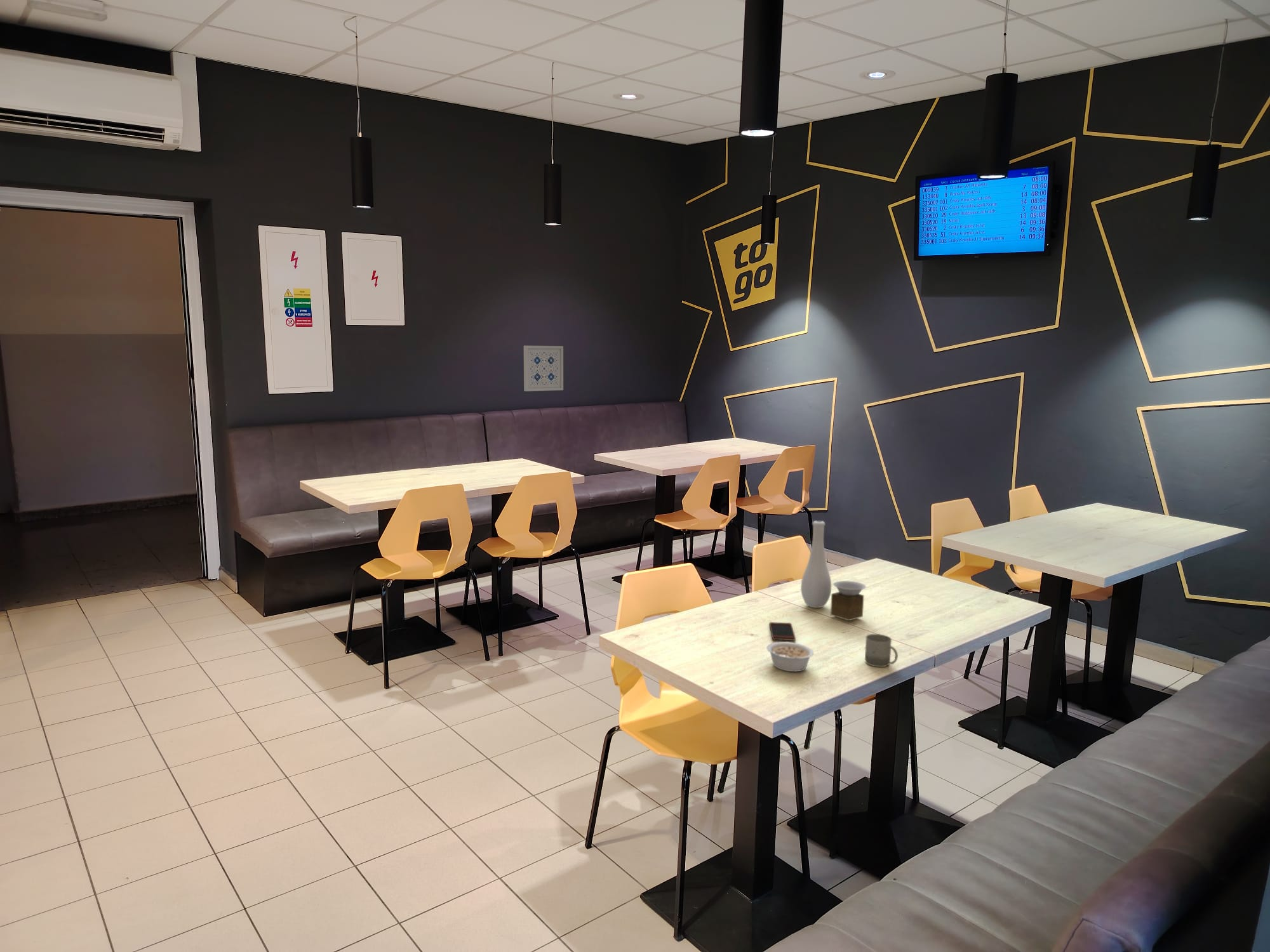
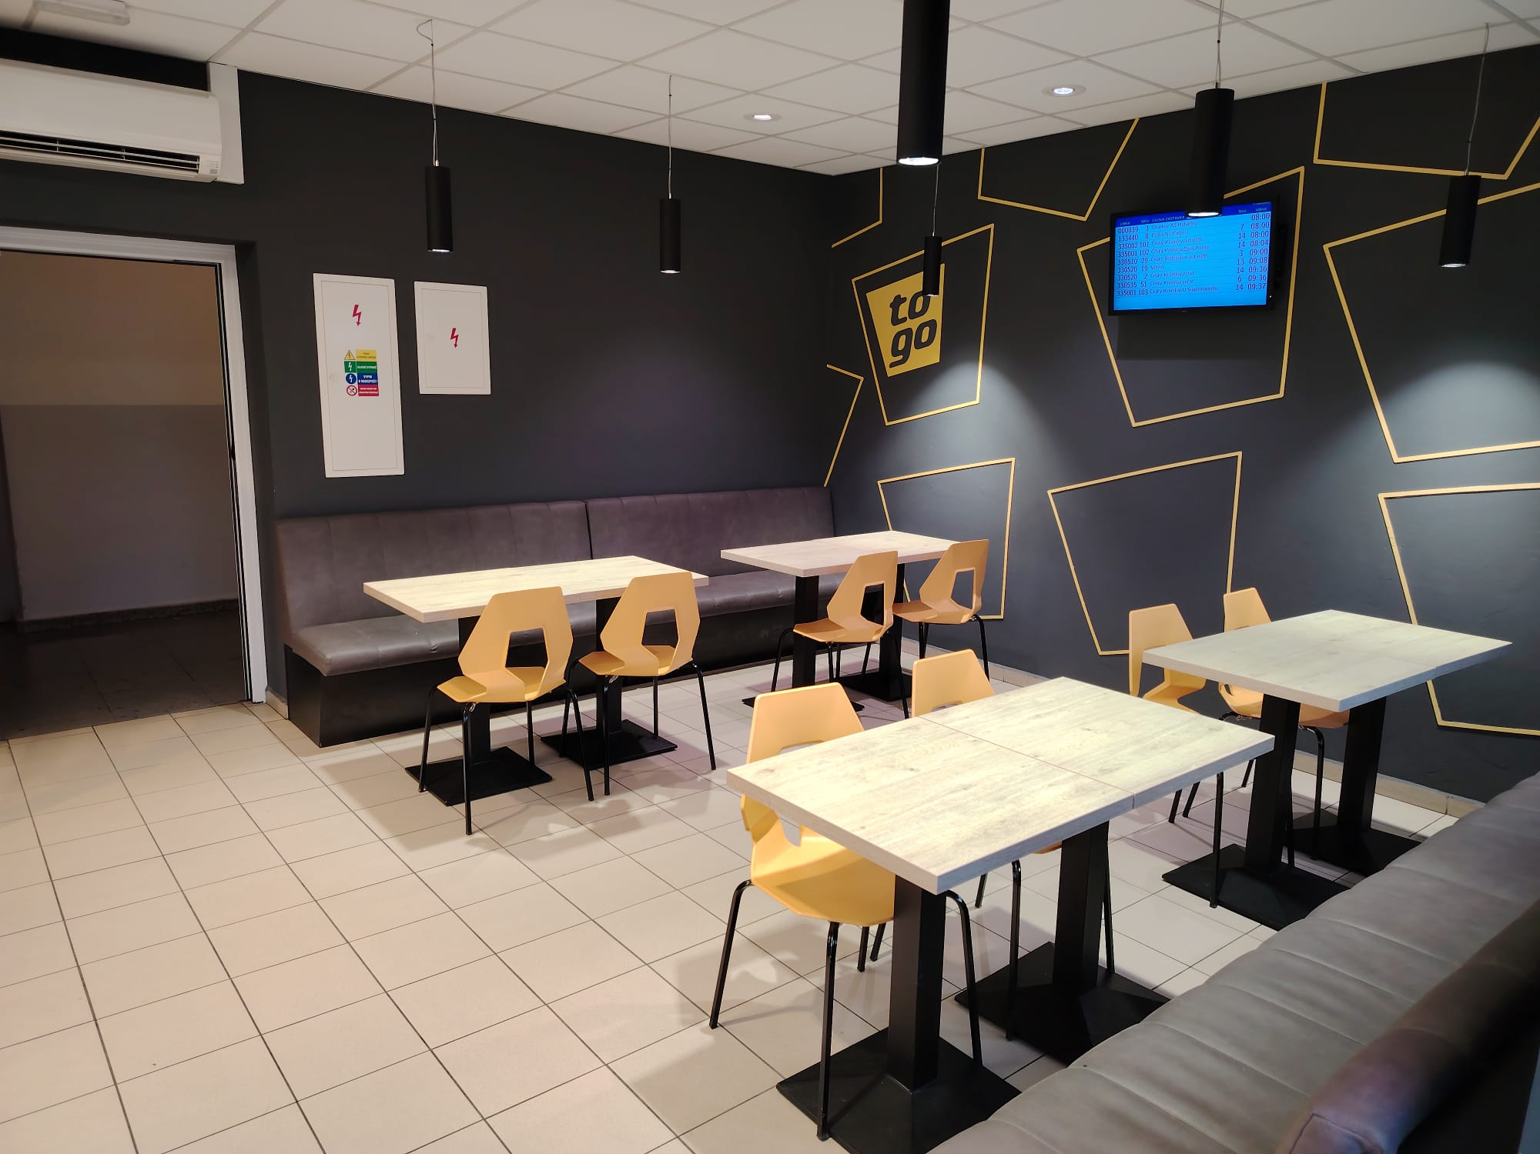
- wall art [523,345,564,392]
- cup [864,633,899,668]
- smartphone [768,621,796,641]
- vase [800,520,867,621]
- legume [766,641,815,672]
